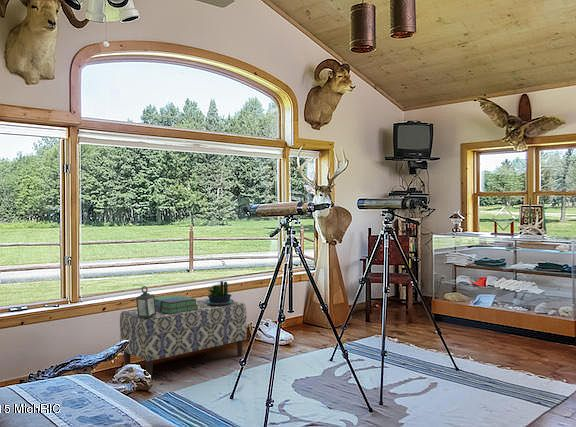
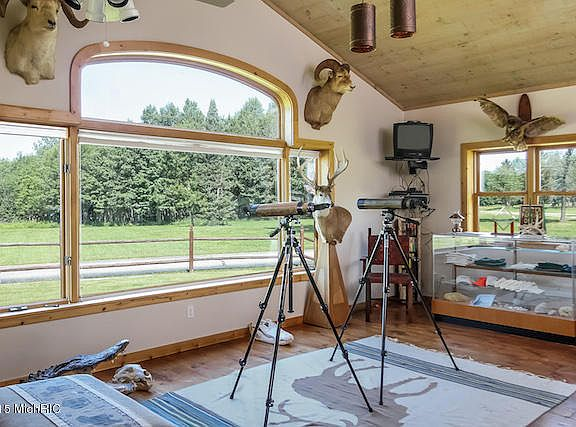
- stack of books [155,294,198,314]
- lantern [135,285,156,318]
- bench [119,298,248,379]
- potted plant [204,280,235,305]
